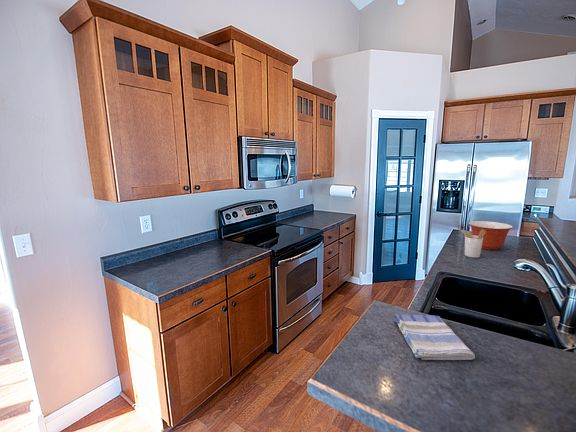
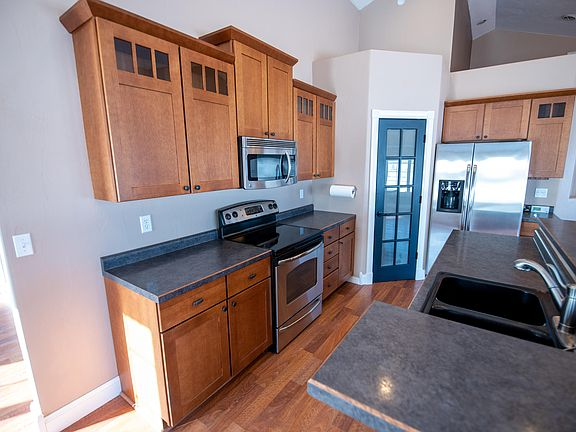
- mixing bowl [468,220,514,251]
- dish towel [393,314,476,361]
- utensil holder [460,229,486,259]
